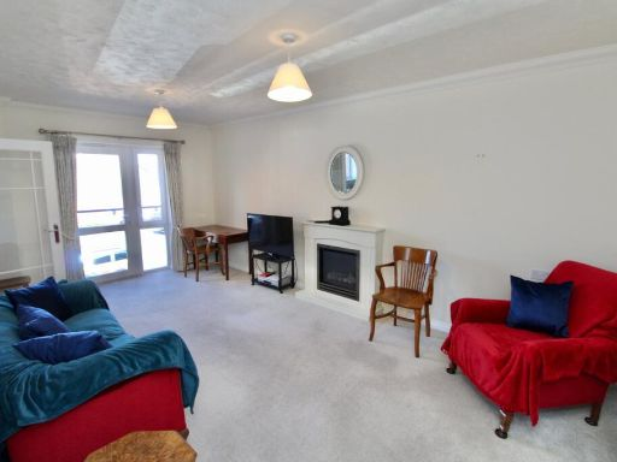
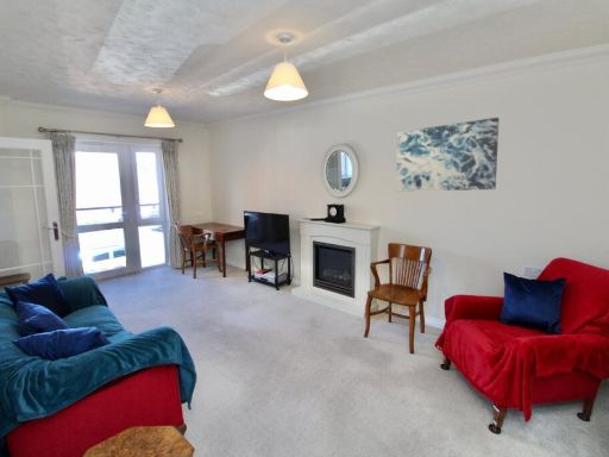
+ wall art [395,117,500,193]
